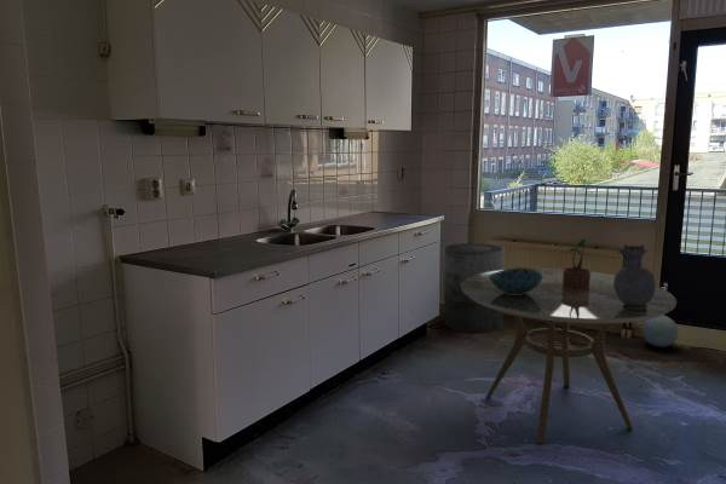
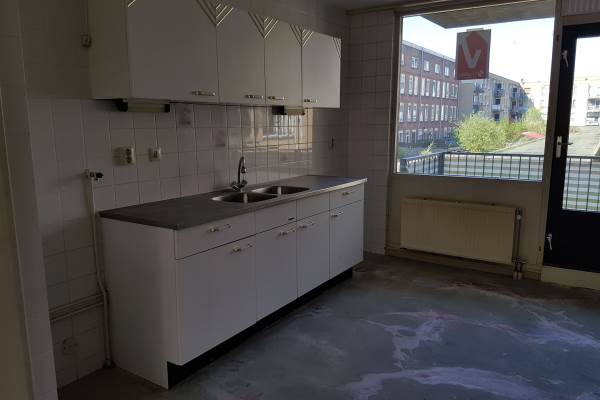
- dining table [462,267,678,445]
- pitcher [613,242,657,310]
- ball [641,315,679,348]
- trash can [443,242,506,334]
- potted plant [563,237,594,290]
- bowl [488,266,543,295]
